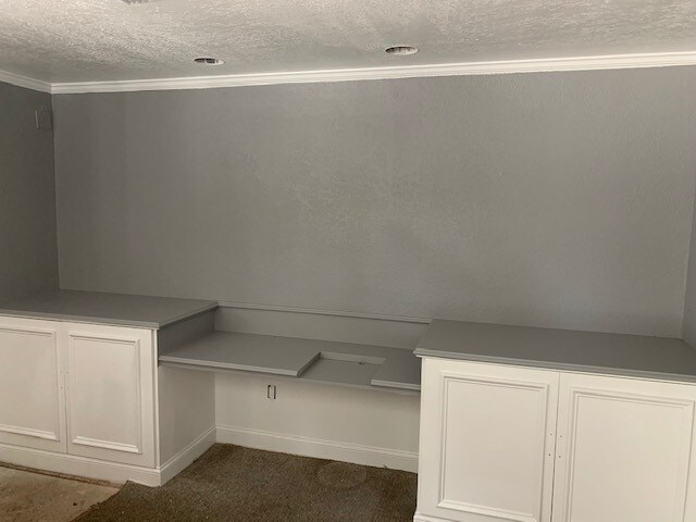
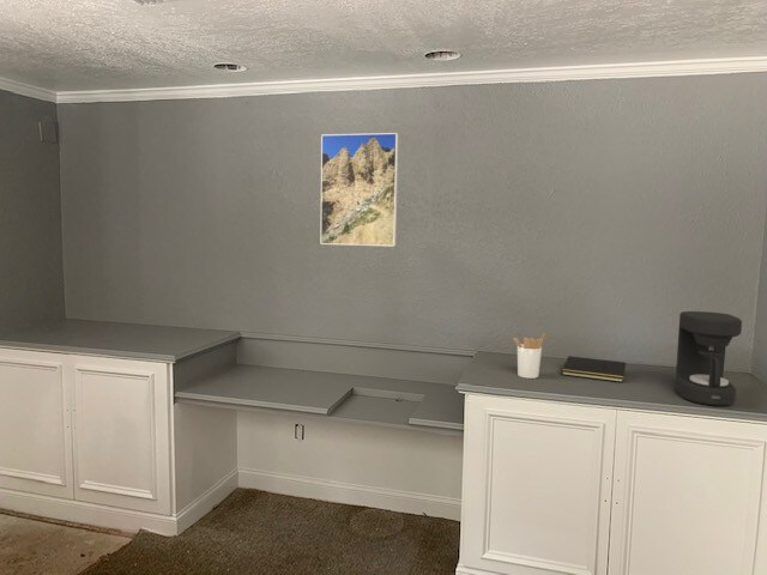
+ utensil holder [512,333,545,380]
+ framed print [319,132,399,248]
+ notepad [561,355,627,383]
+ coffee maker [674,310,743,407]
